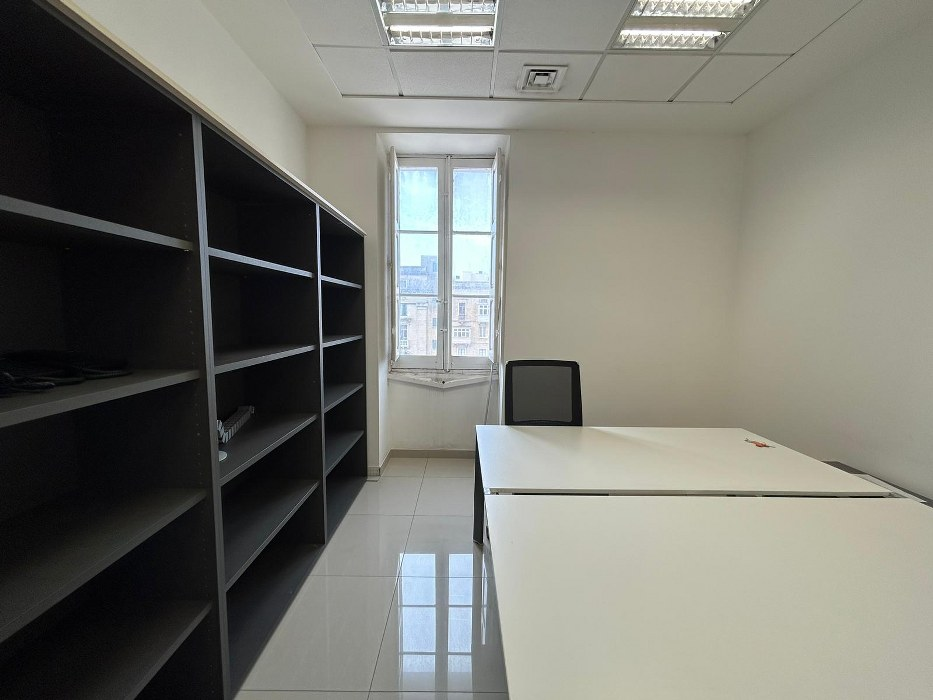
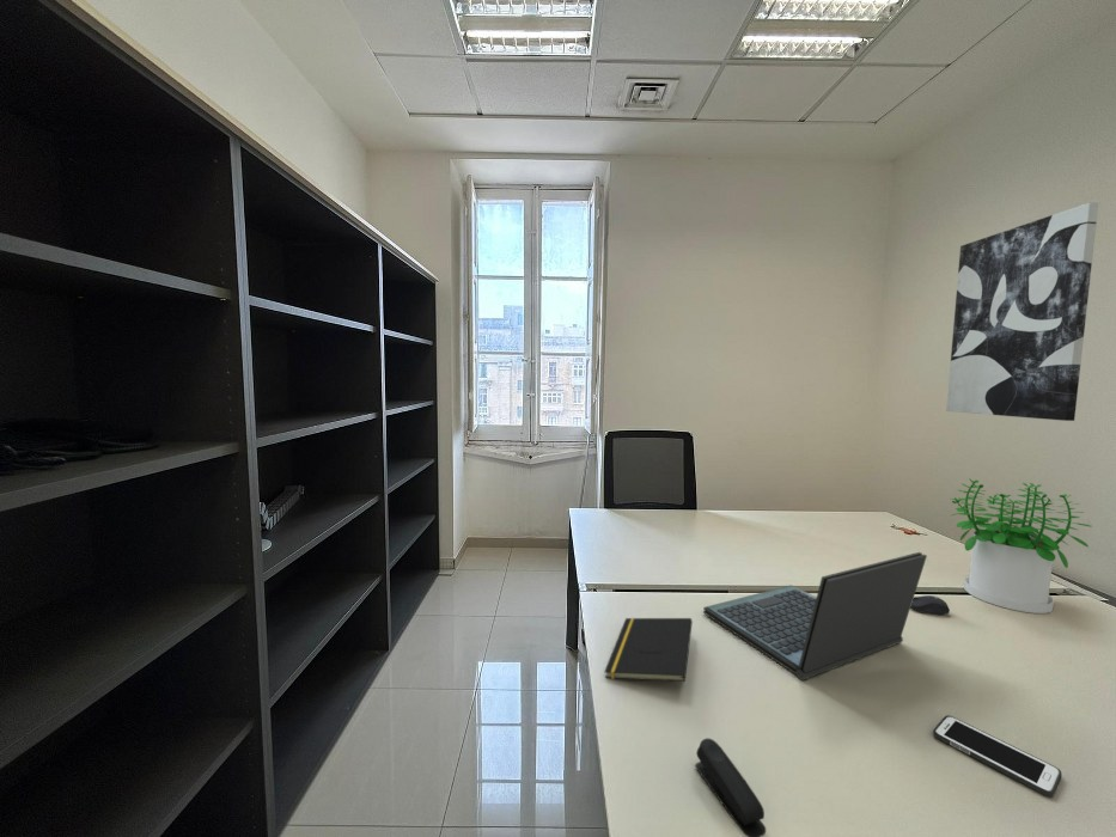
+ wall art [945,201,1099,422]
+ cell phone [932,714,1062,798]
+ computer mouse [910,594,951,616]
+ potted plant [950,477,1093,615]
+ laptop [702,551,928,682]
+ notepad [603,617,694,683]
+ stapler [694,738,767,837]
